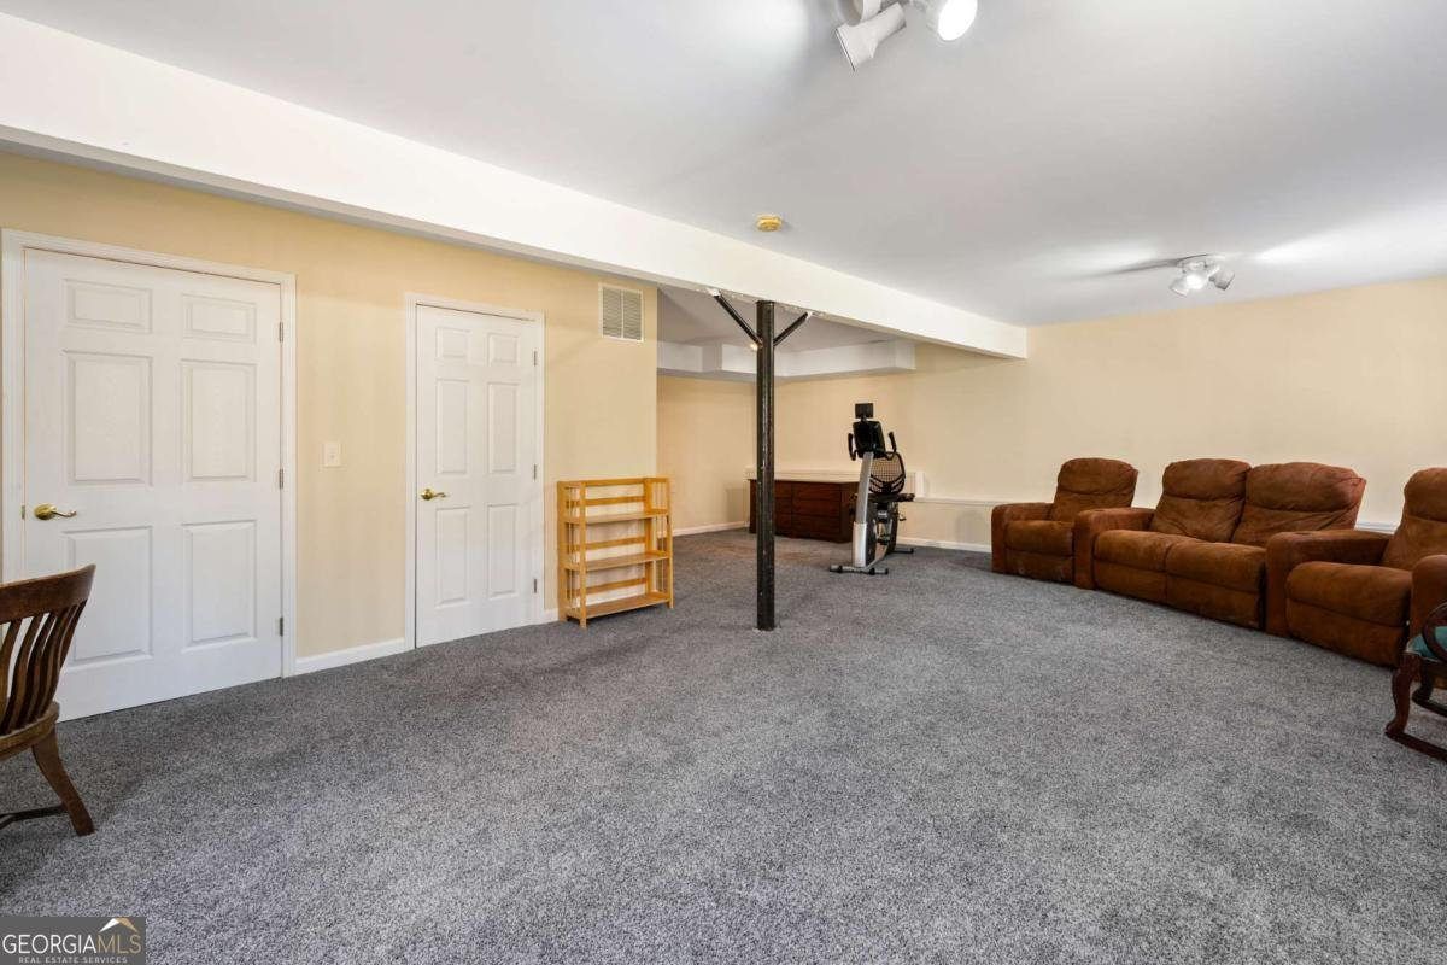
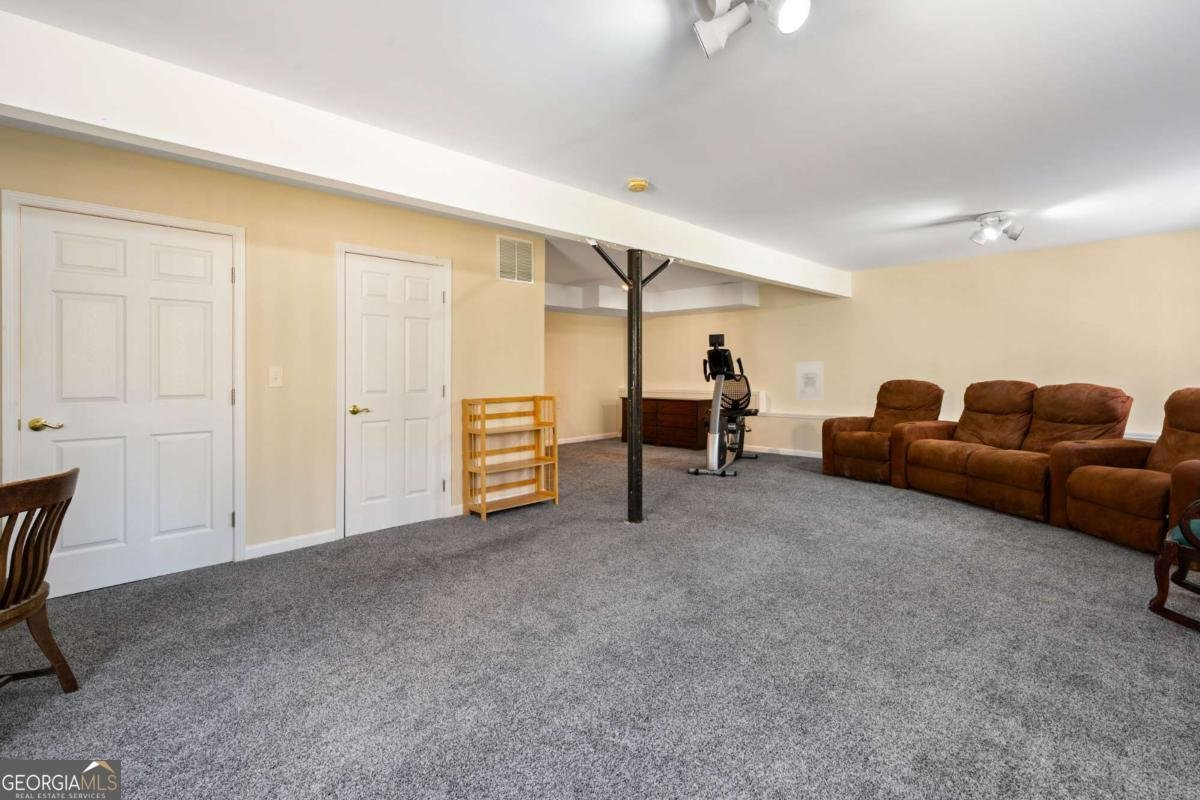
+ wall art [795,360,825,402]
